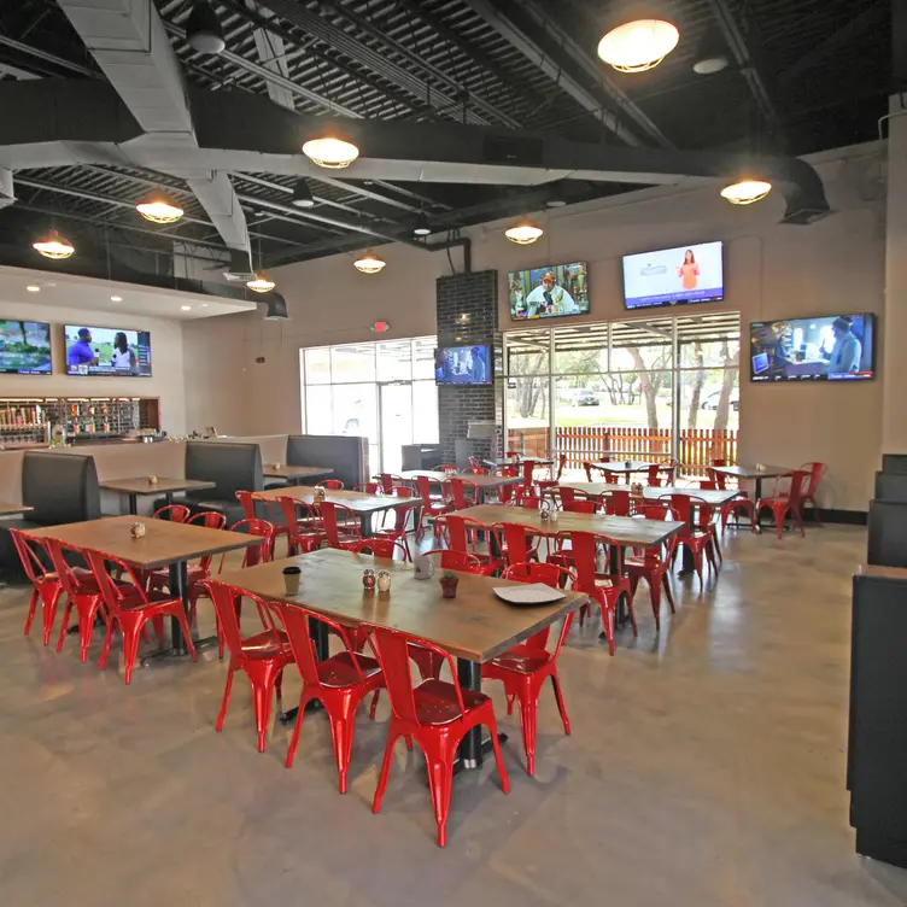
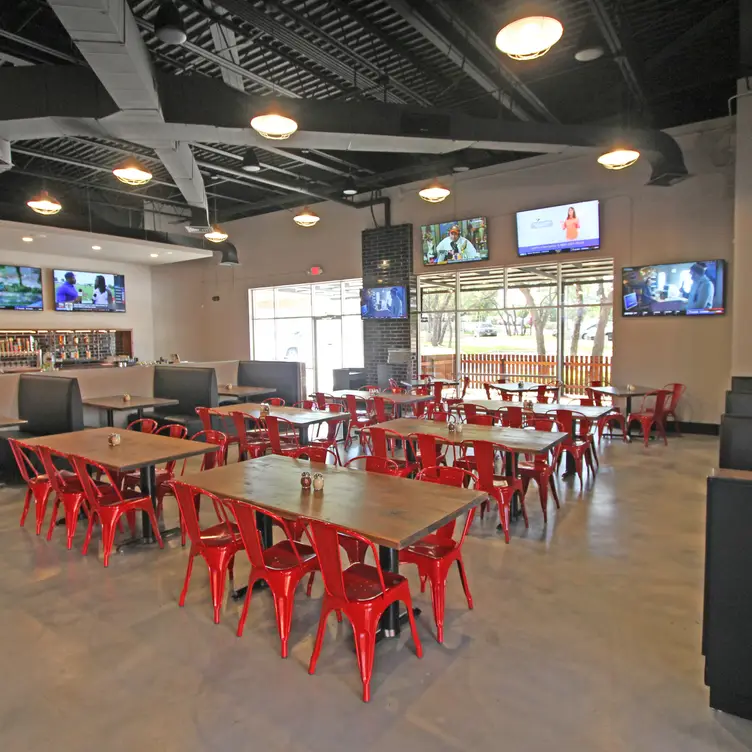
- plate [491,581,568,605]
- mug [412,555,437,580]
- potted succulent [438,569,460,598]
- coffee cup [281,566,303,596]
